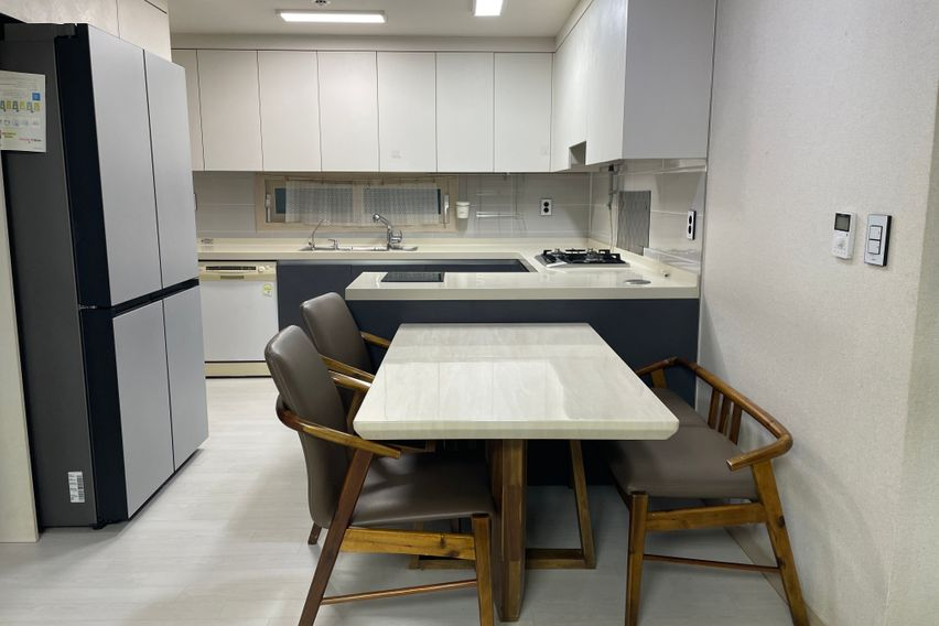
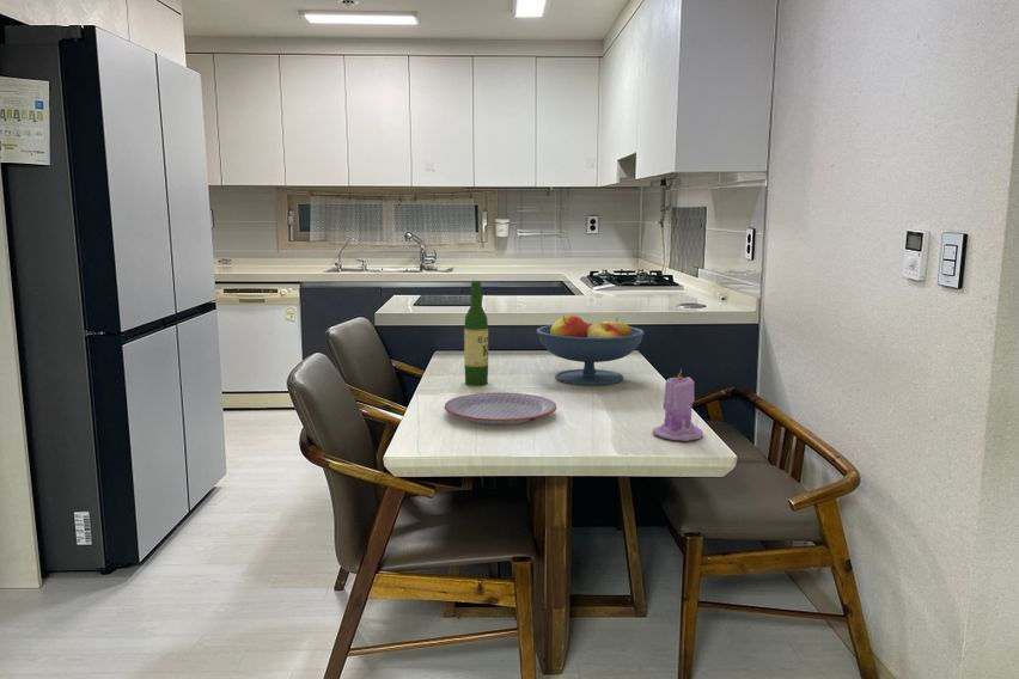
+ candle [652,368,704,442]
+ wine bottle [463,280,489,386]
+ fruit bowl [536,314,646,386]
+ plate [444,391,557,426]
